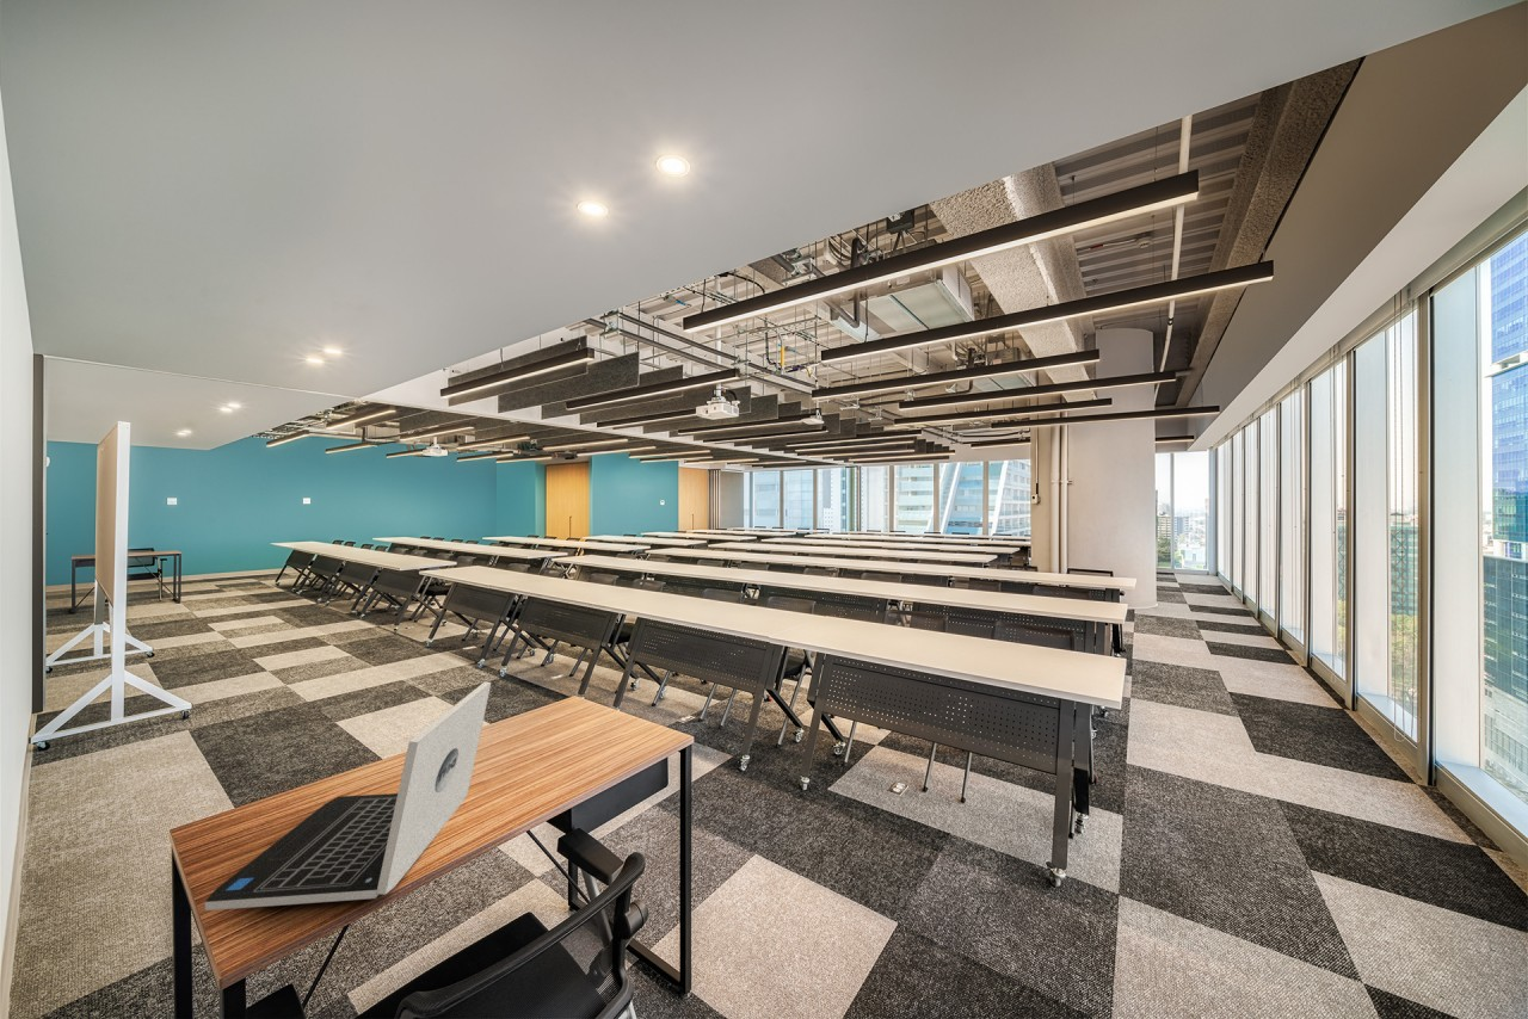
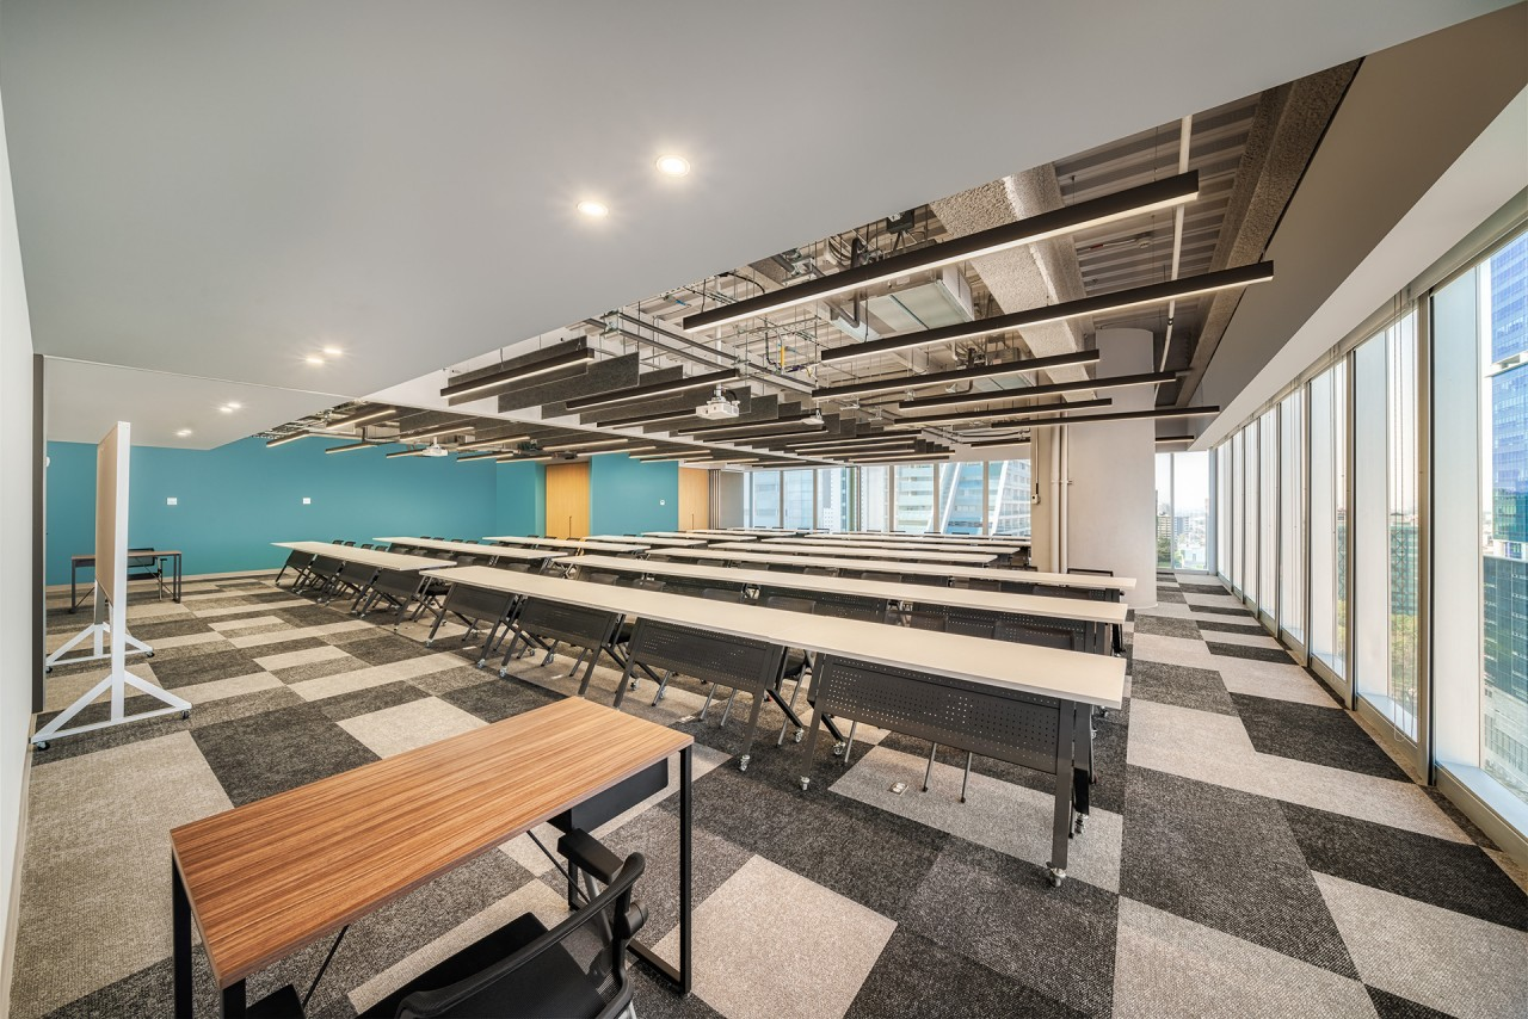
- laptop [203,680,492,912]
